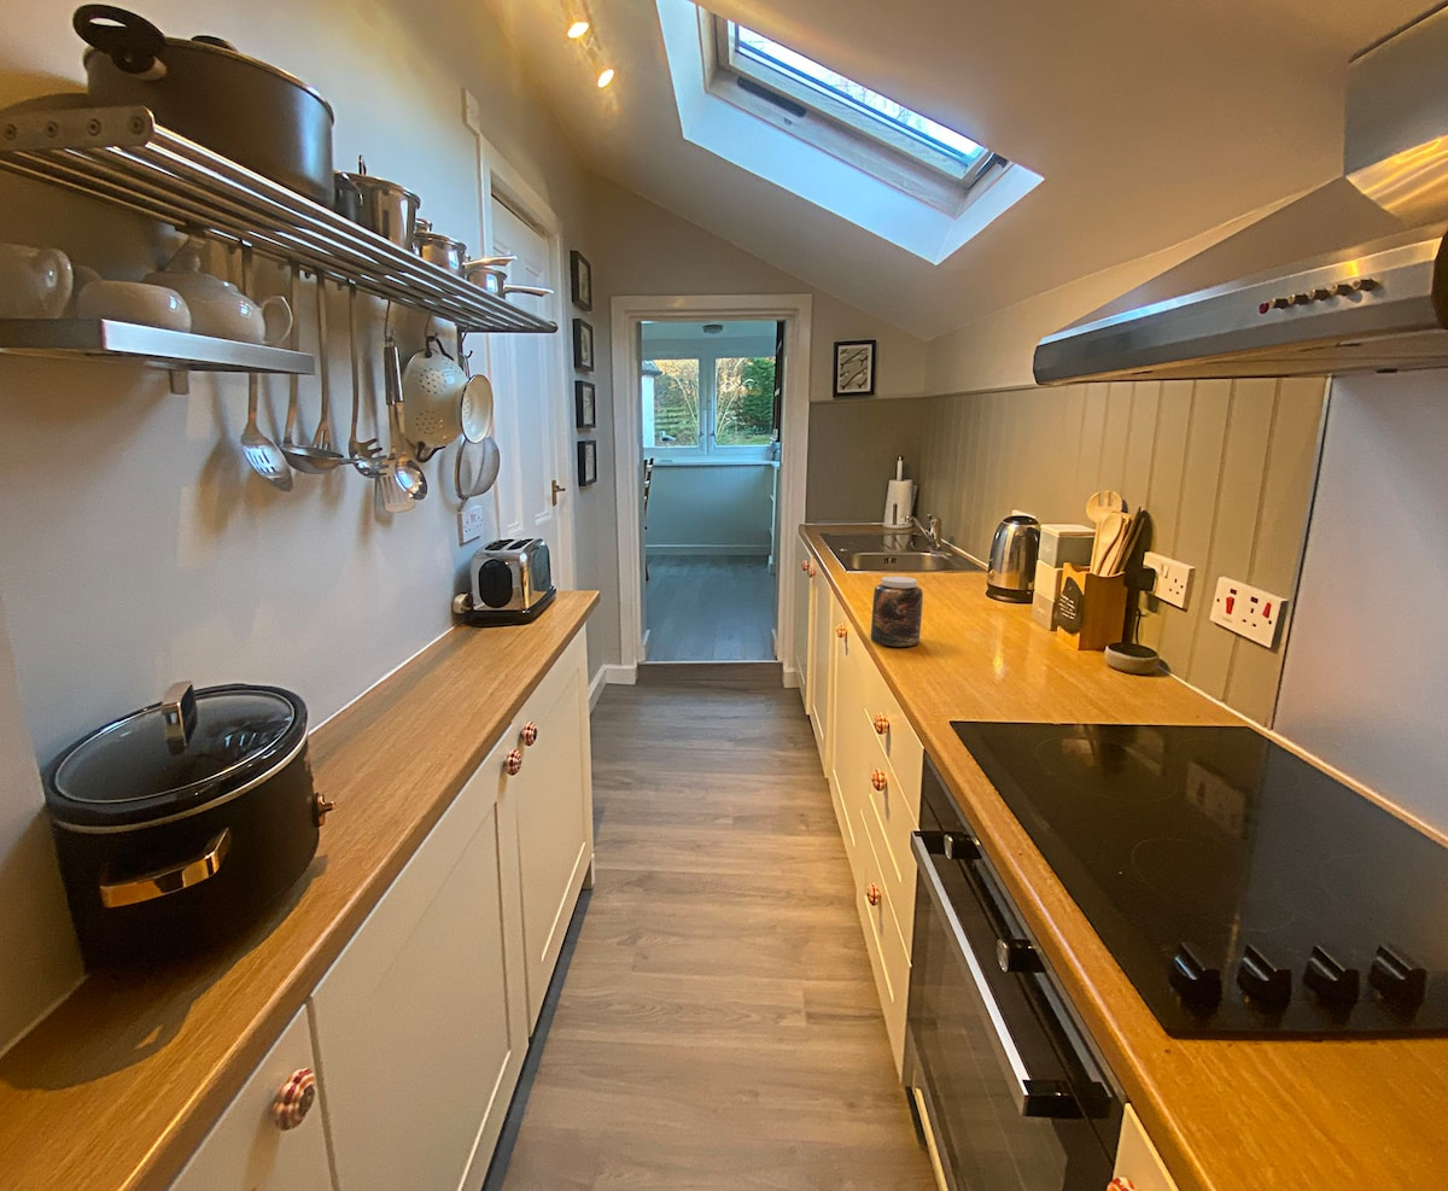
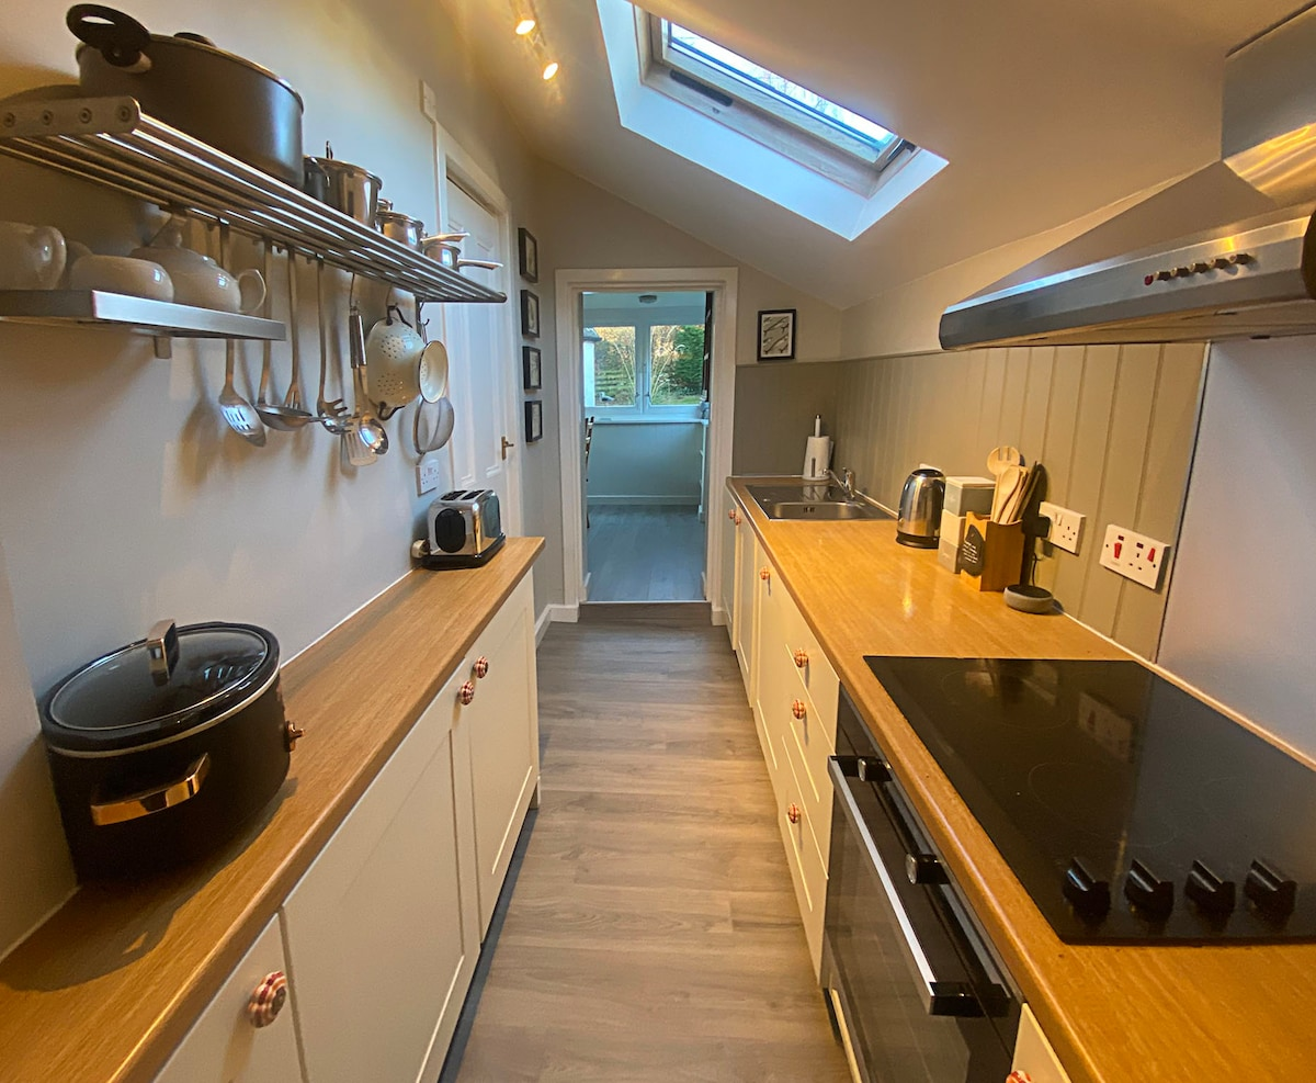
- jar [870,574,924,648]
